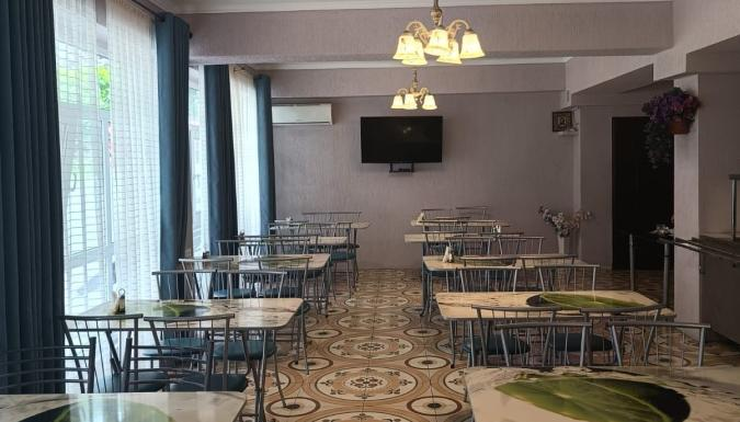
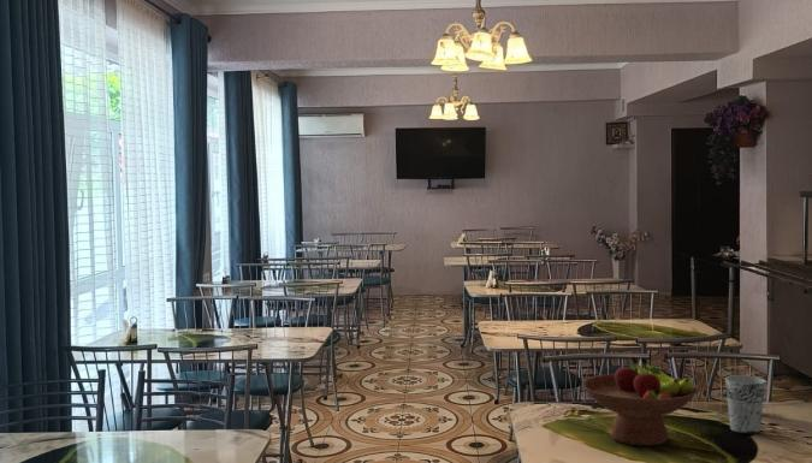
+ fruit bowl [581,356,700,447]
+ cup [724,374,766,435]
